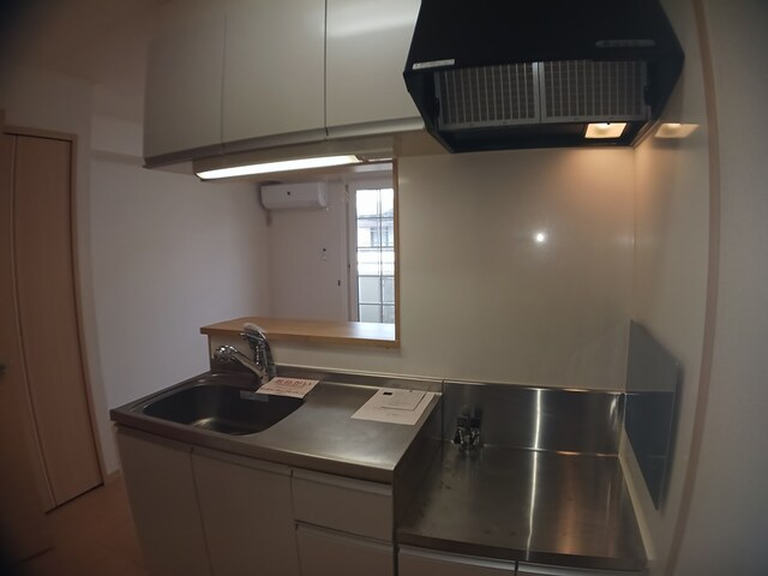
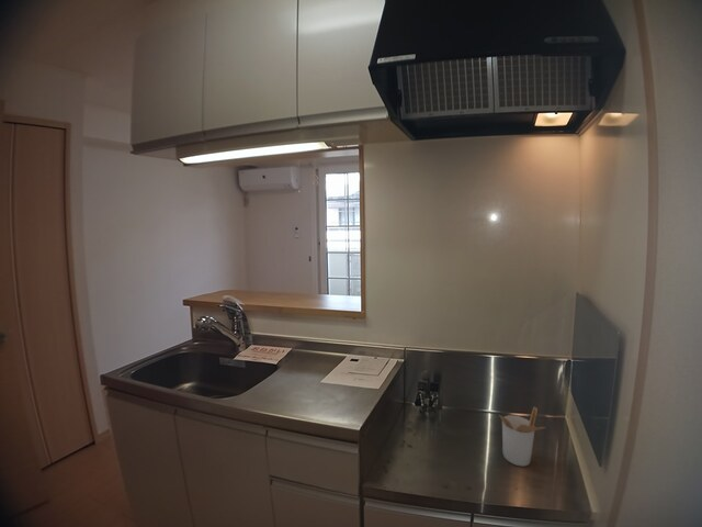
+ utensil holder [498,406,547,468]
